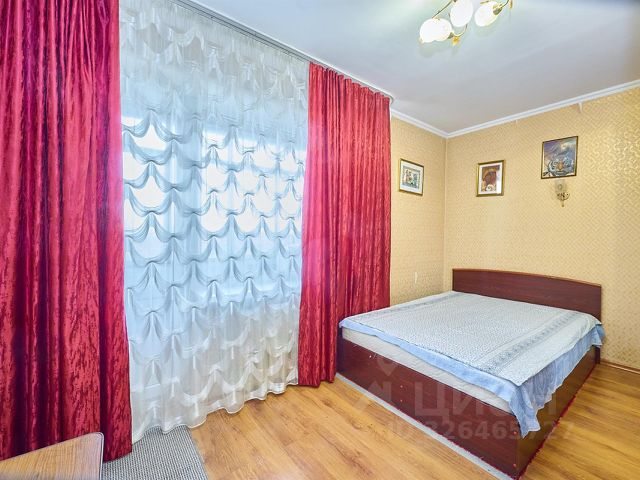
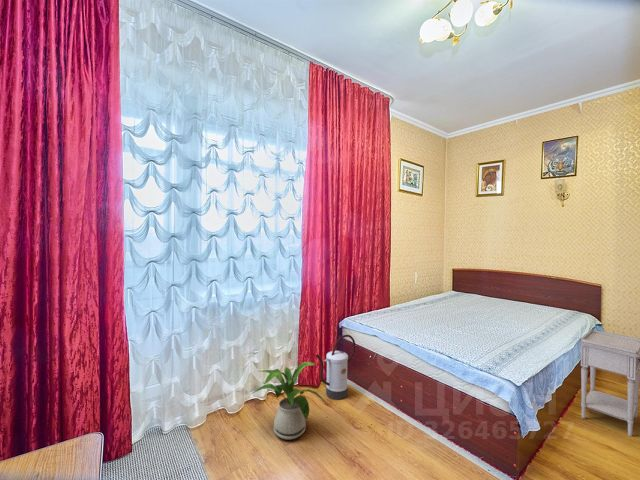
+ watering can [315,334,356,401]
+ nightstand [580,328,640,437]
+ house plant [250,361,328,441]
